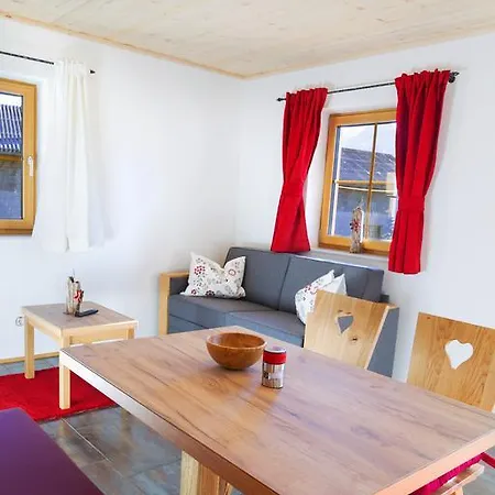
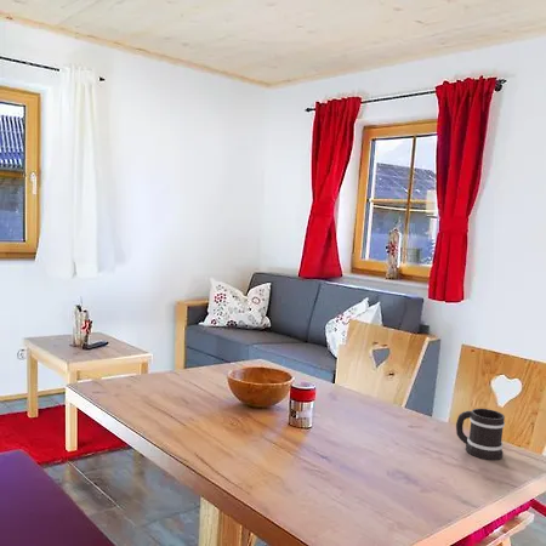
+ mug [455,408,506,461]
